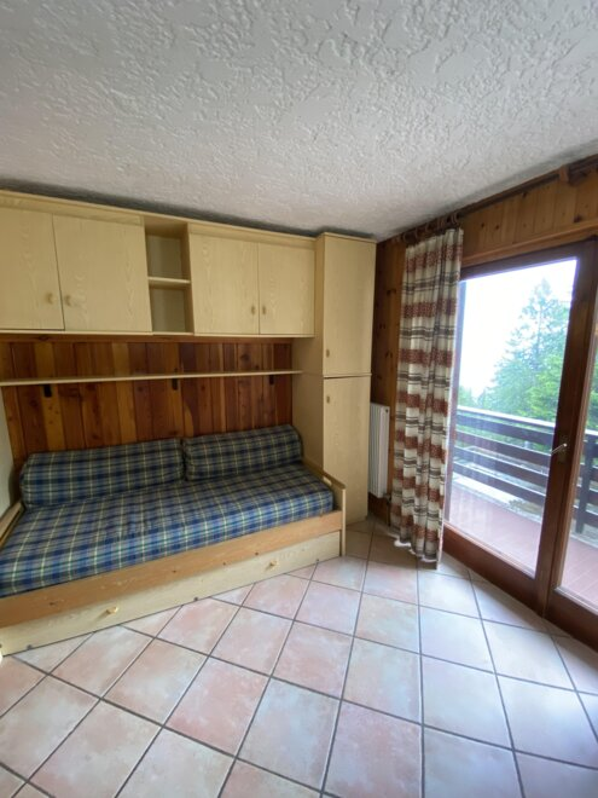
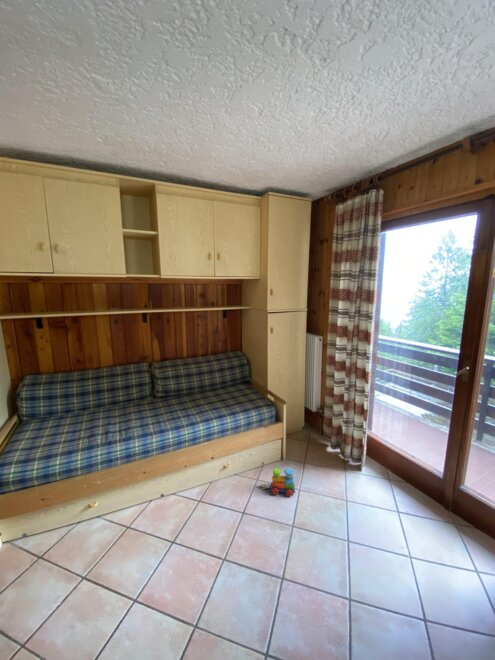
+ toy train [255,467,296,497]
